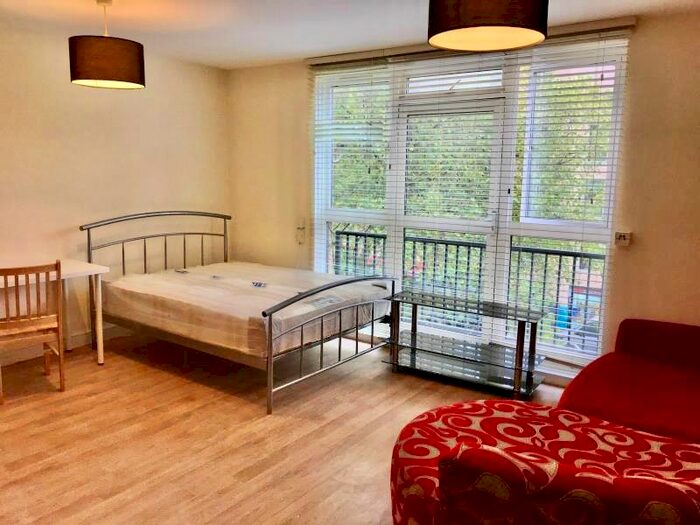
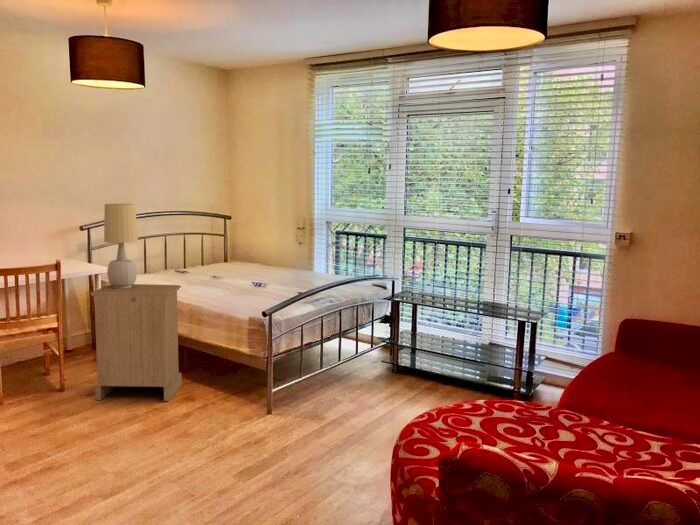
+ table lamp [103,203,139,288]
+ cabinet [90,283,183,402]
